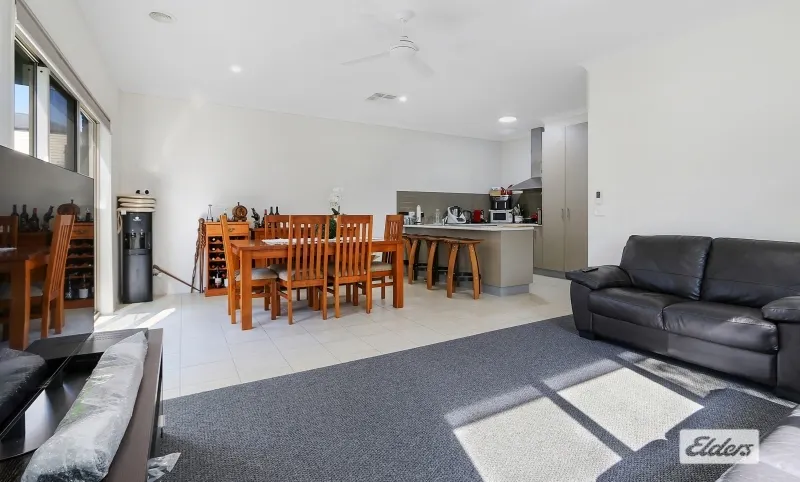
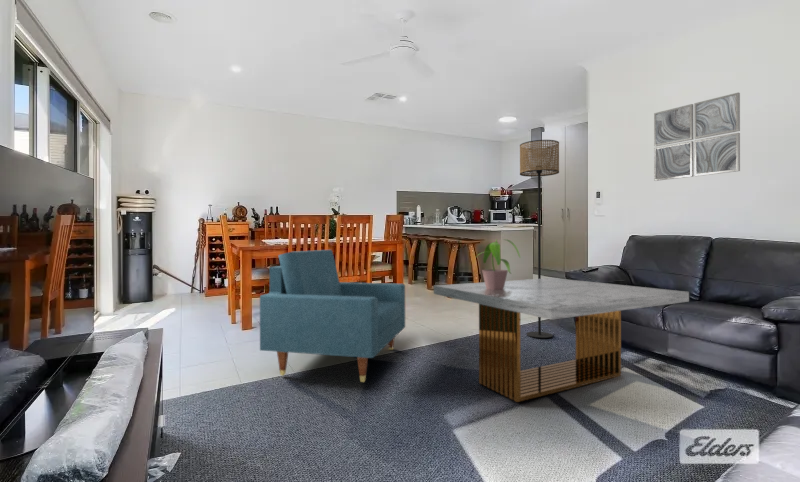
+ coffee table [433,277,690,403]
+ potted plant [476,238,522,290]
+ floor lamp [519,139,560,339]
+ wall art [653,91,741,182]
+ armchair [259,249,406,383]
